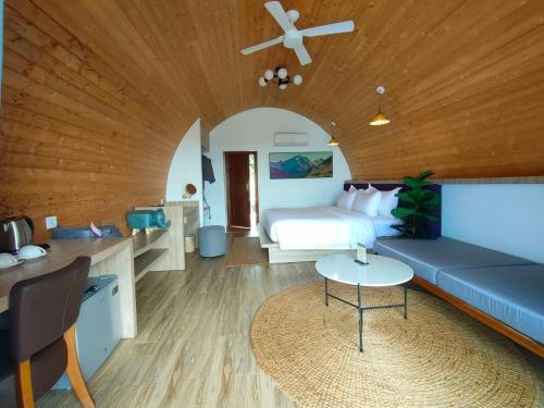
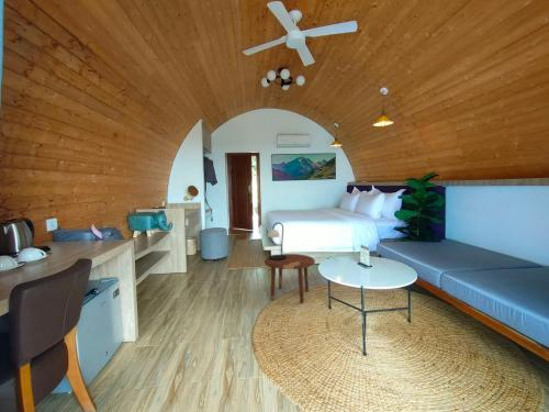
+ table lamp [266,221,287,260]
+ side table [264,253,316,304]
